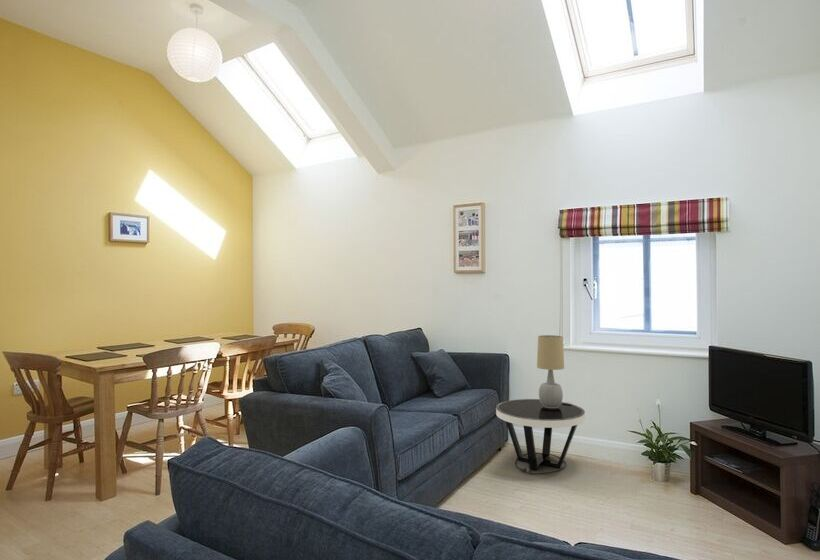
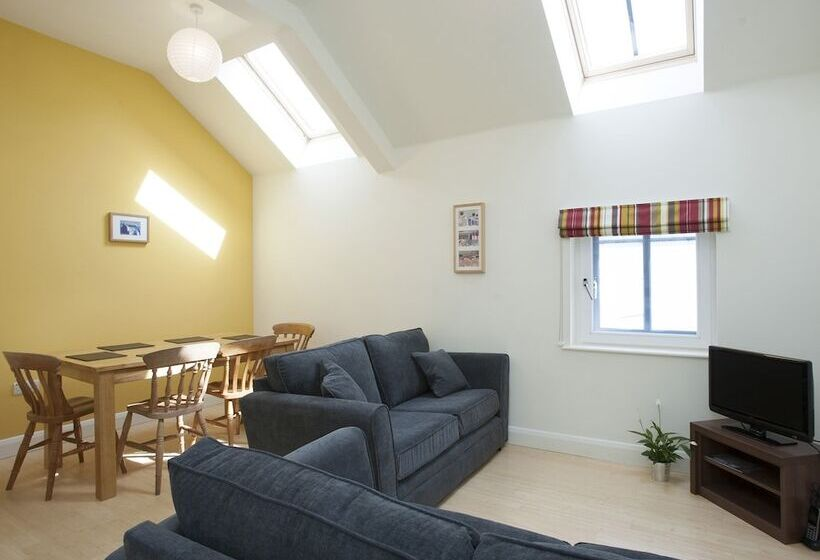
- side table [495,398,586,475]
- table lamp [536,334,565,408]
